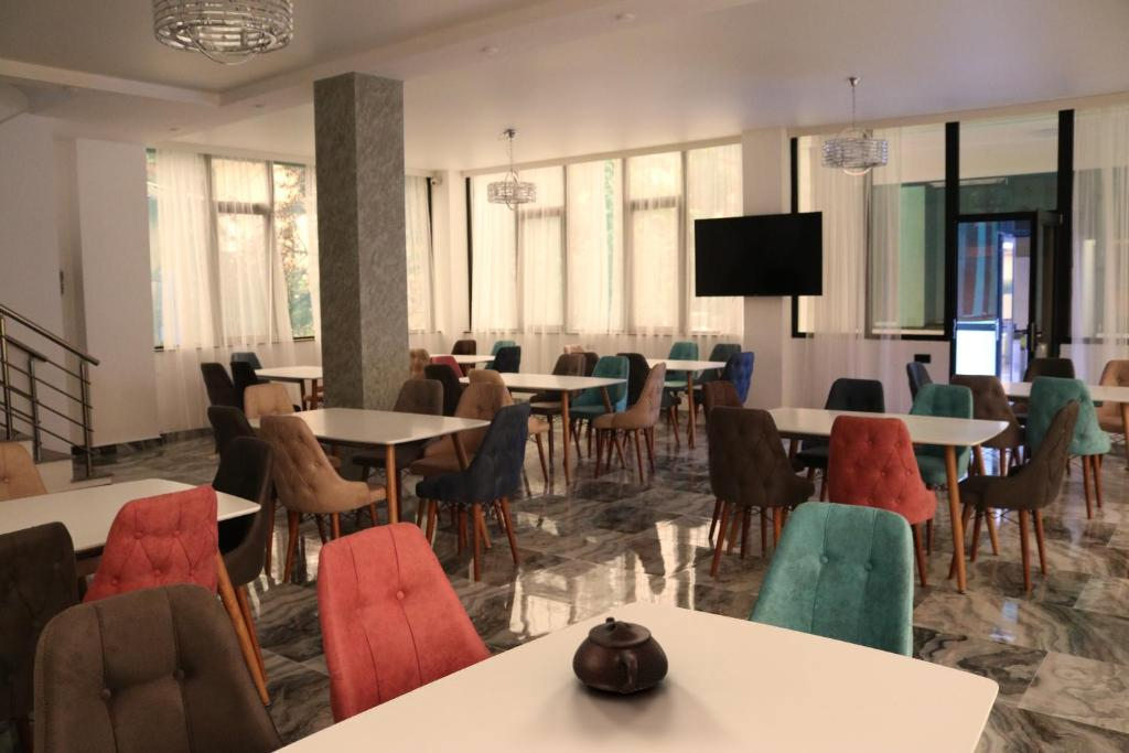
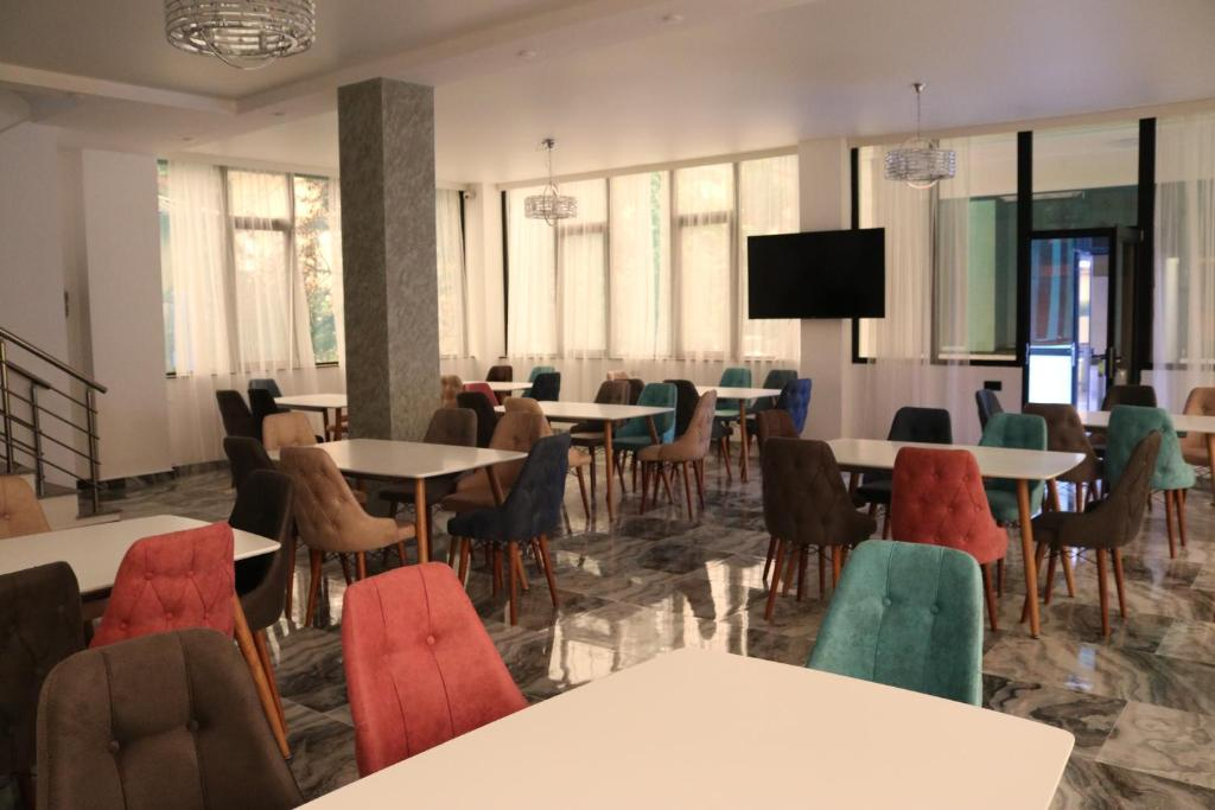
- teapot [571,616,669,696]
